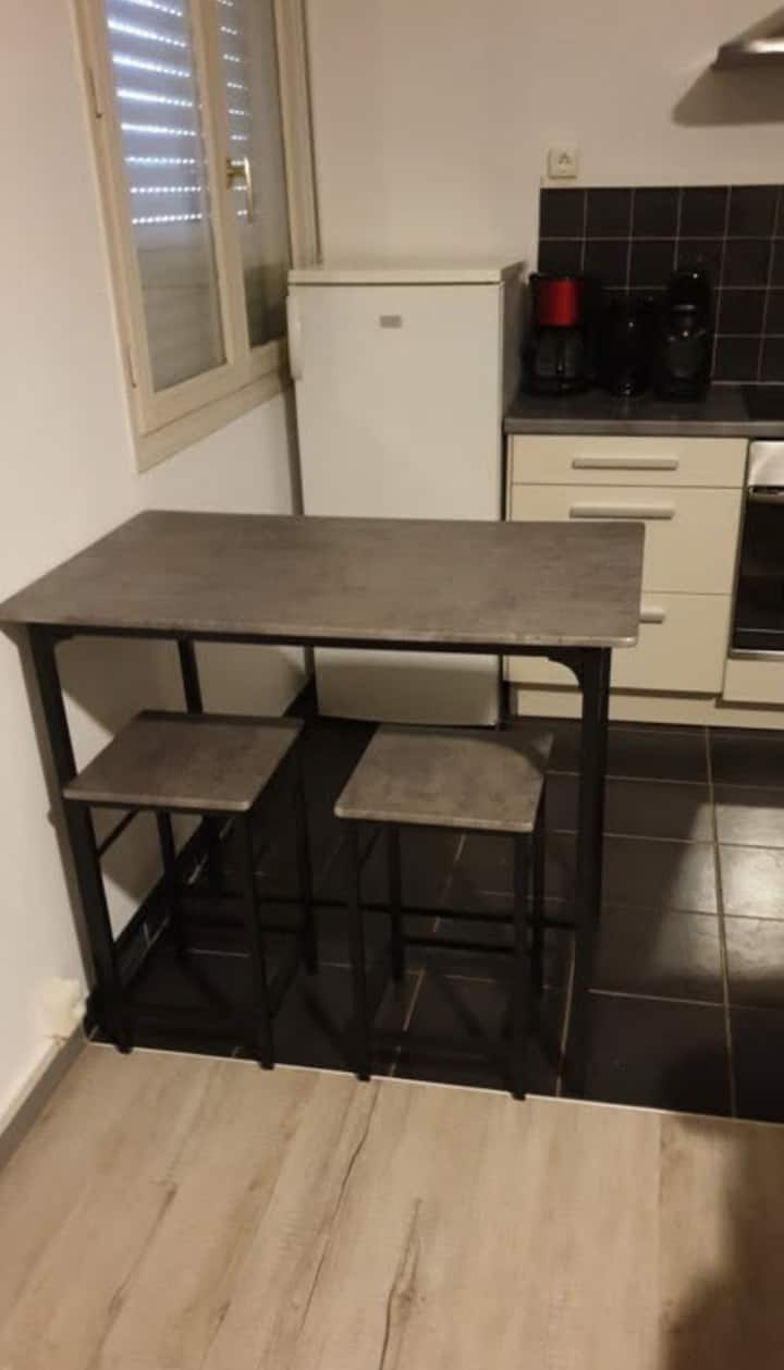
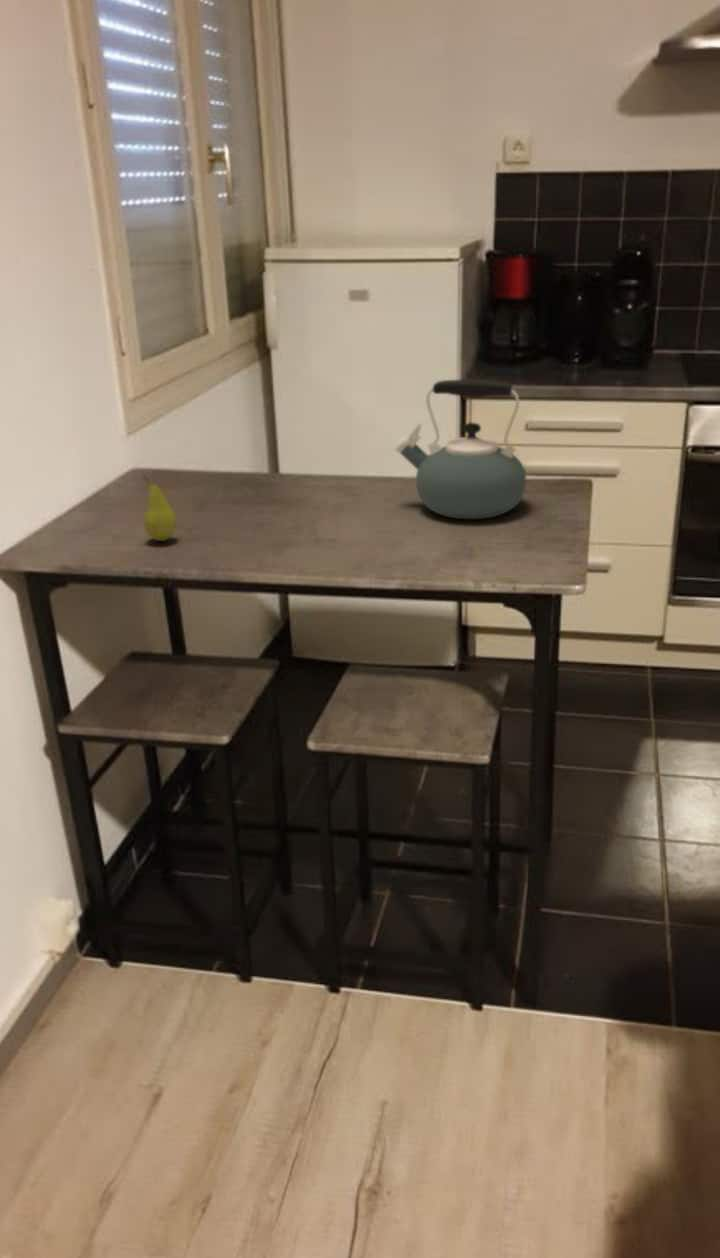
+ kettle [394,378,527,520]
+ fruit [142,474,178,542]
